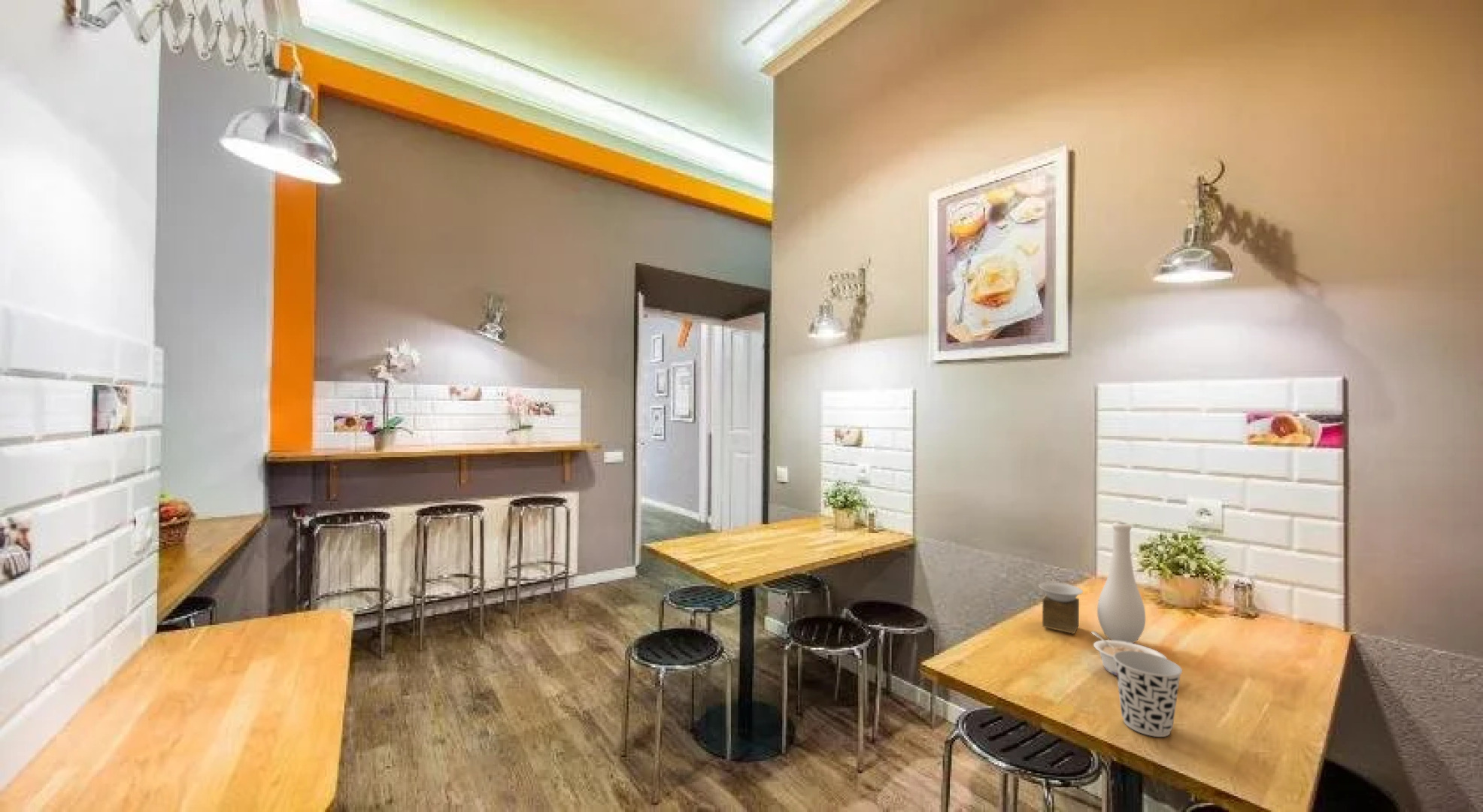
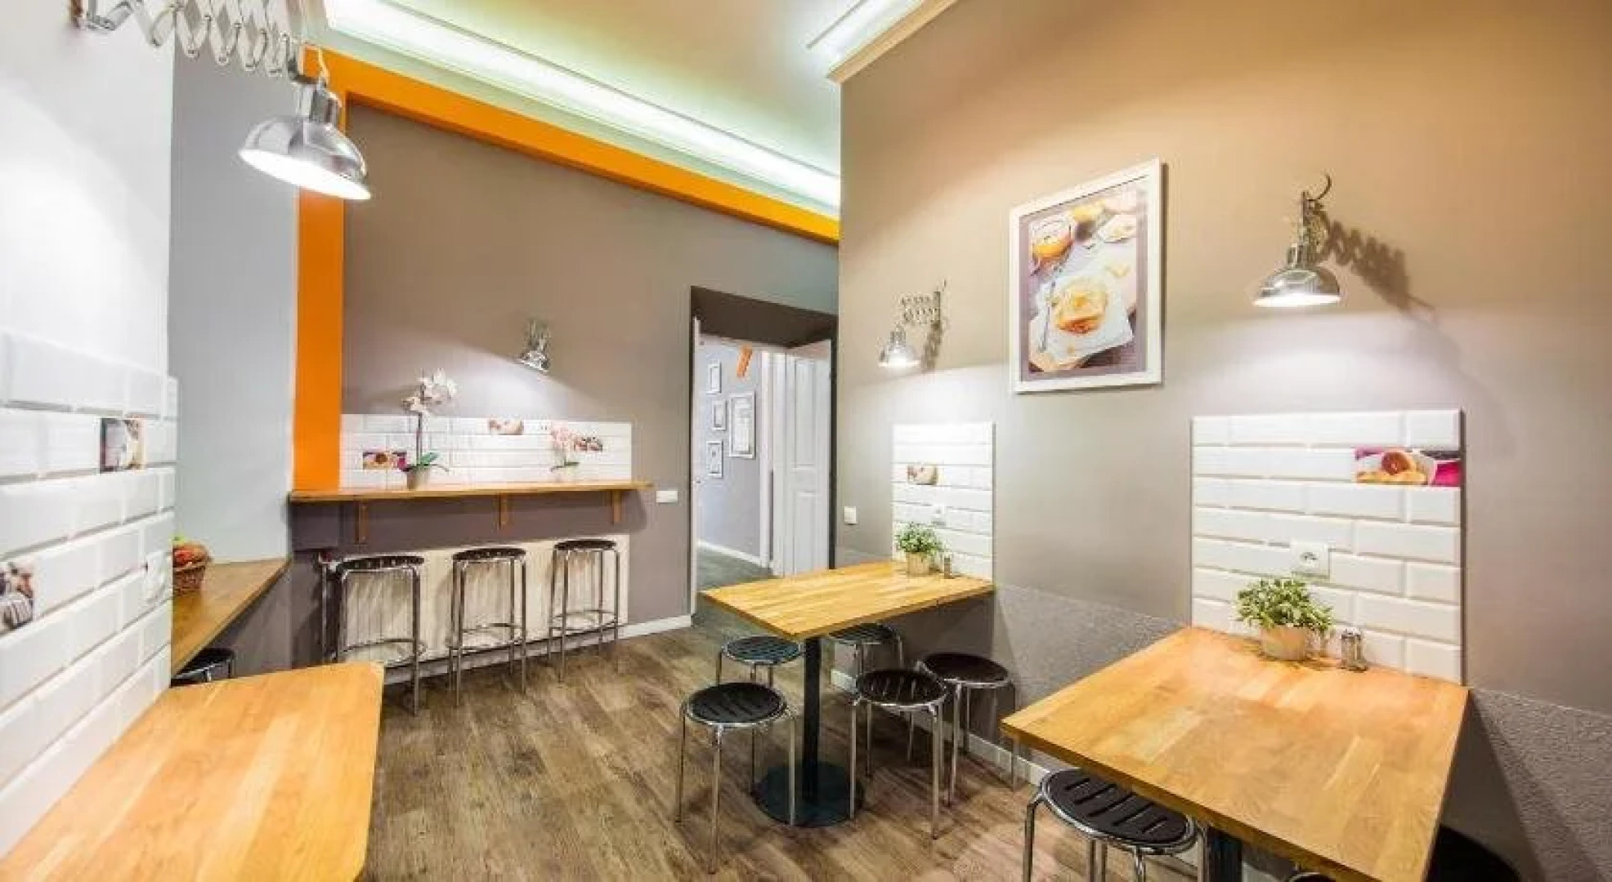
- vase [1038,522,1146,644]
- cup [1114,651,1183,738]
- legume [1090,630,1167,677]
